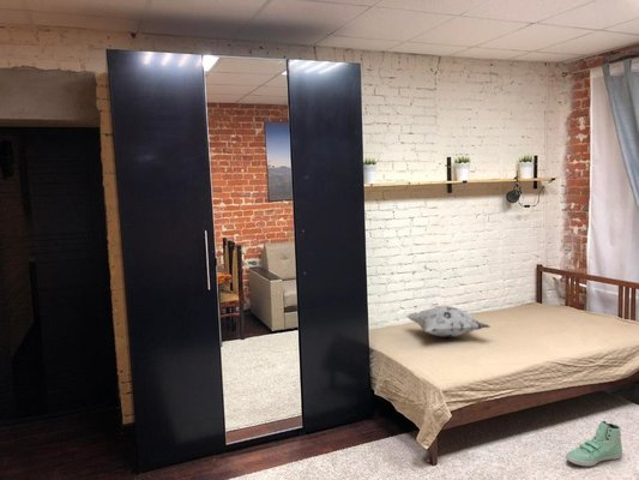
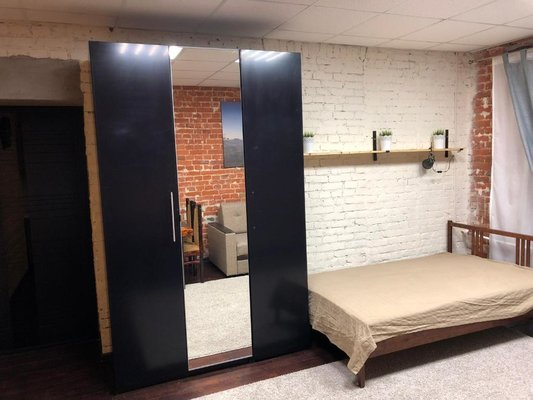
- sneaker [565,420,623,467]
- decorative pillow [405,305,492,337]
